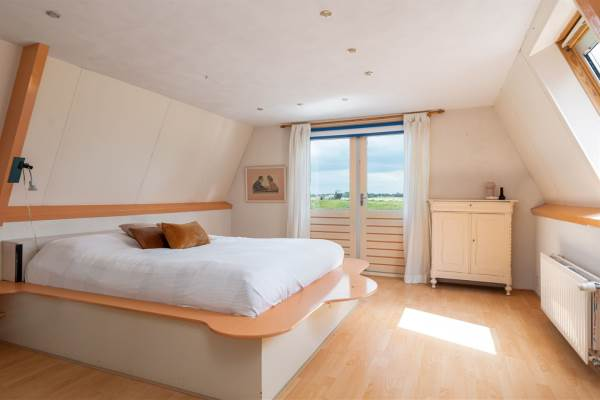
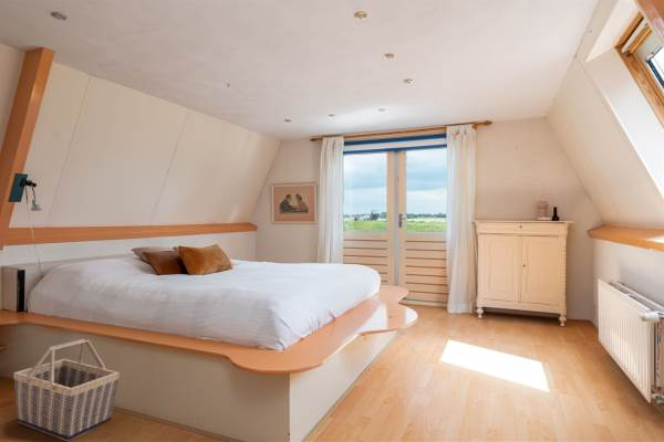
+ basket [13,338,121,442]
